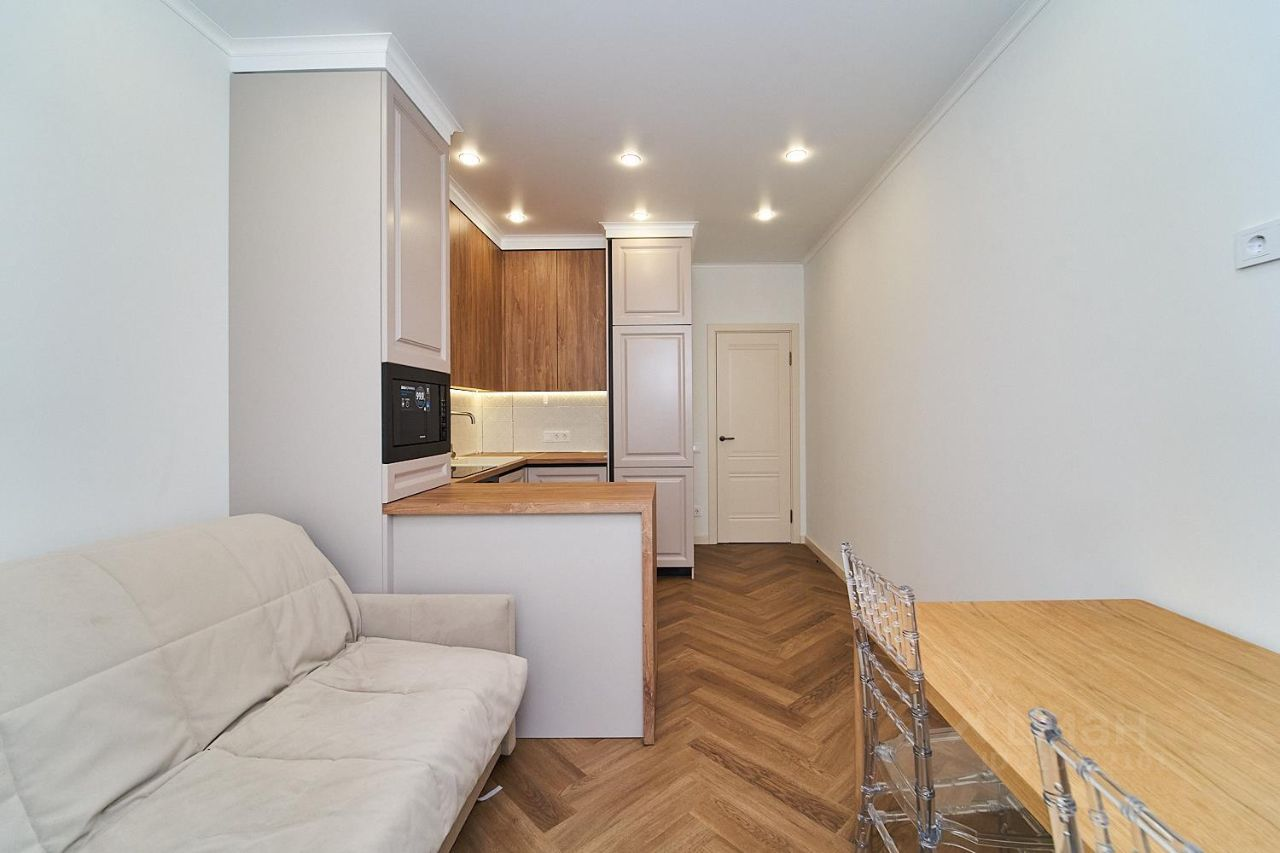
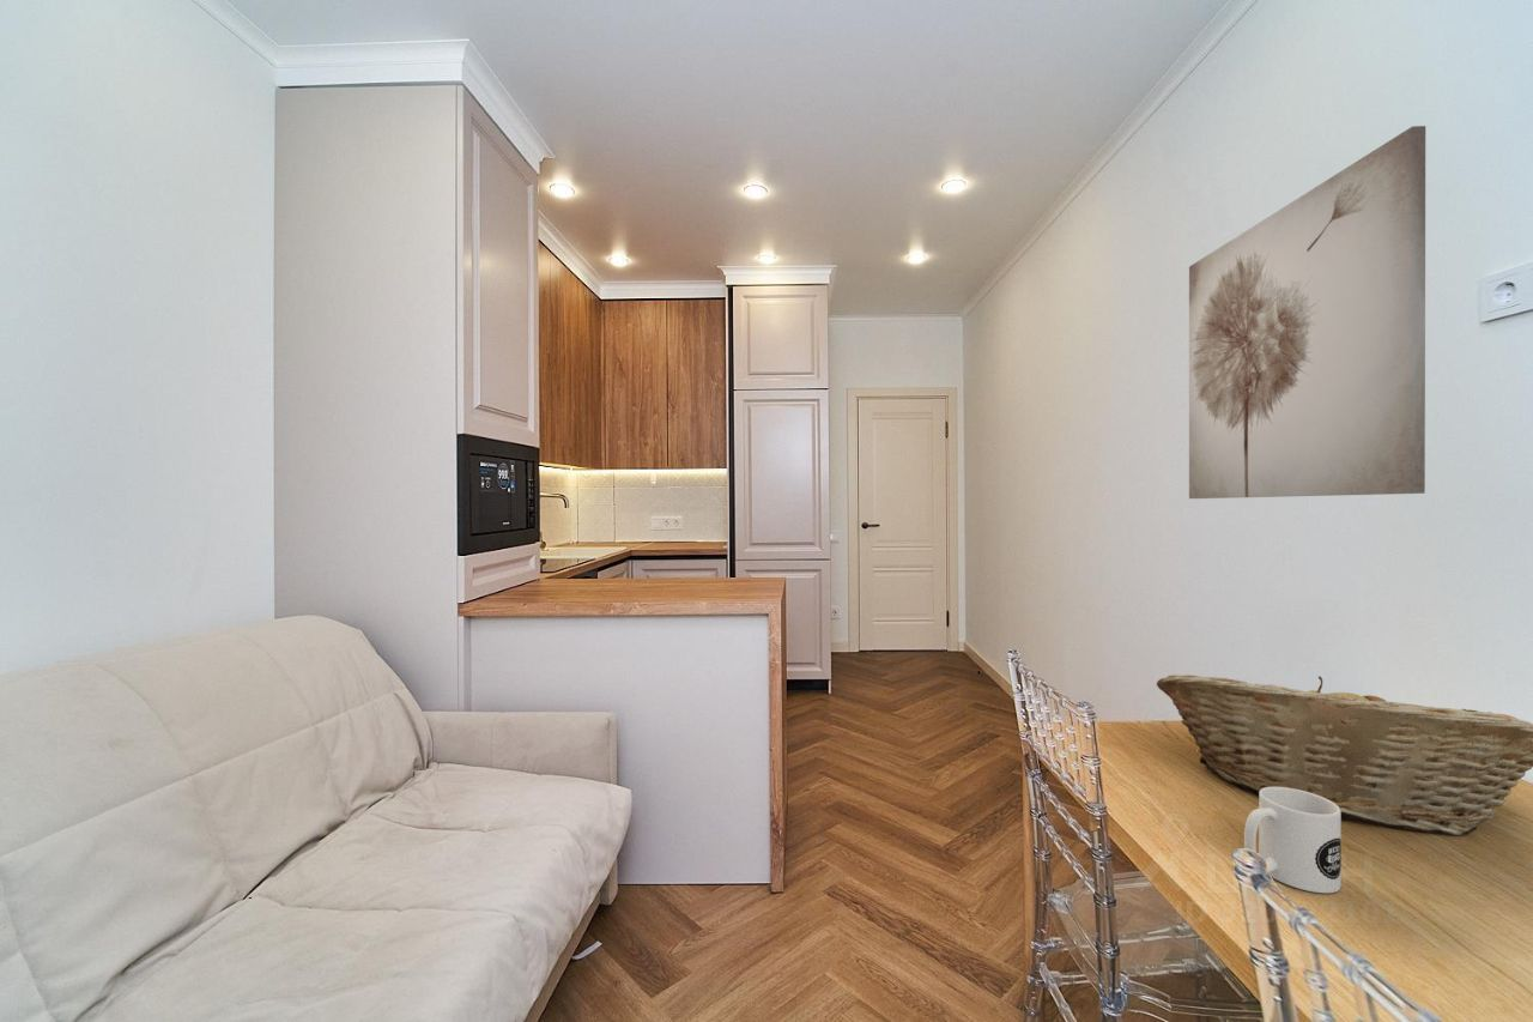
+ fruit basket [1156,673,1533,836]
+ wall art [1188,125,1426,500]
+ mug [1243,787,1343,894]
